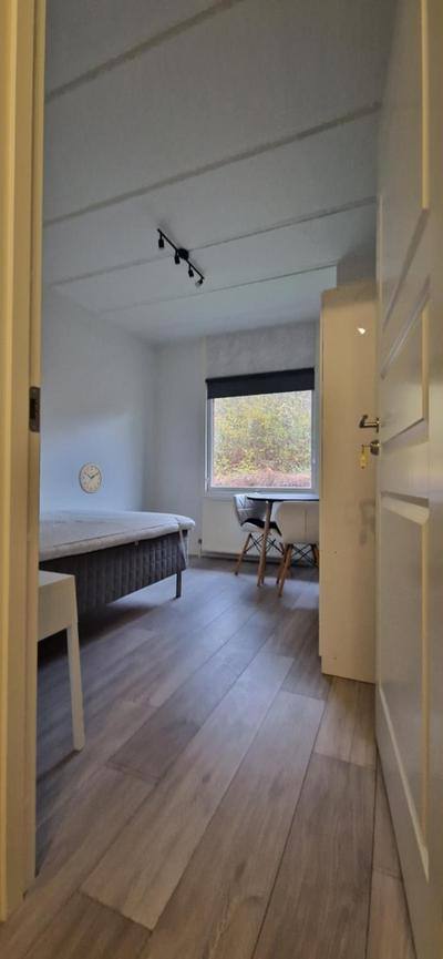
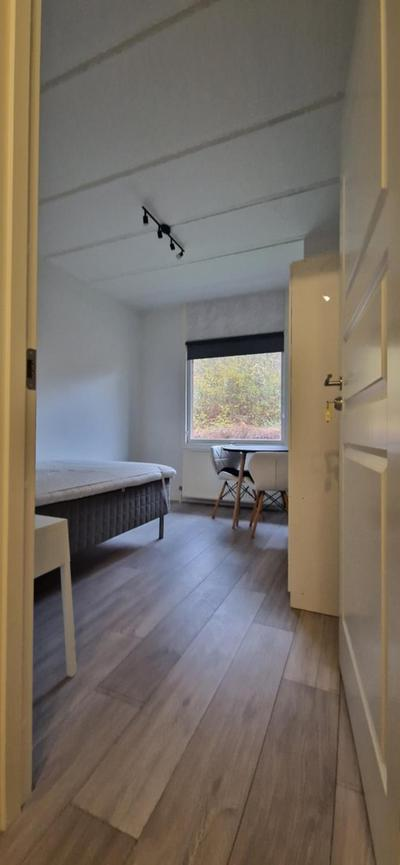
- wall clock [78,462,103,494]
